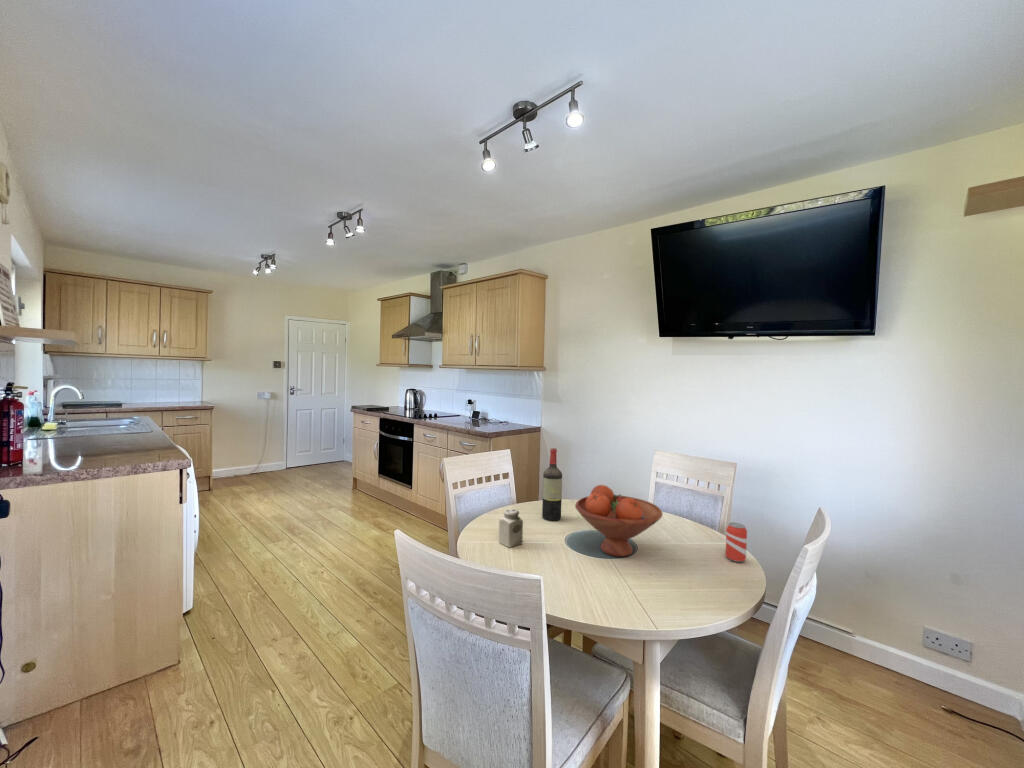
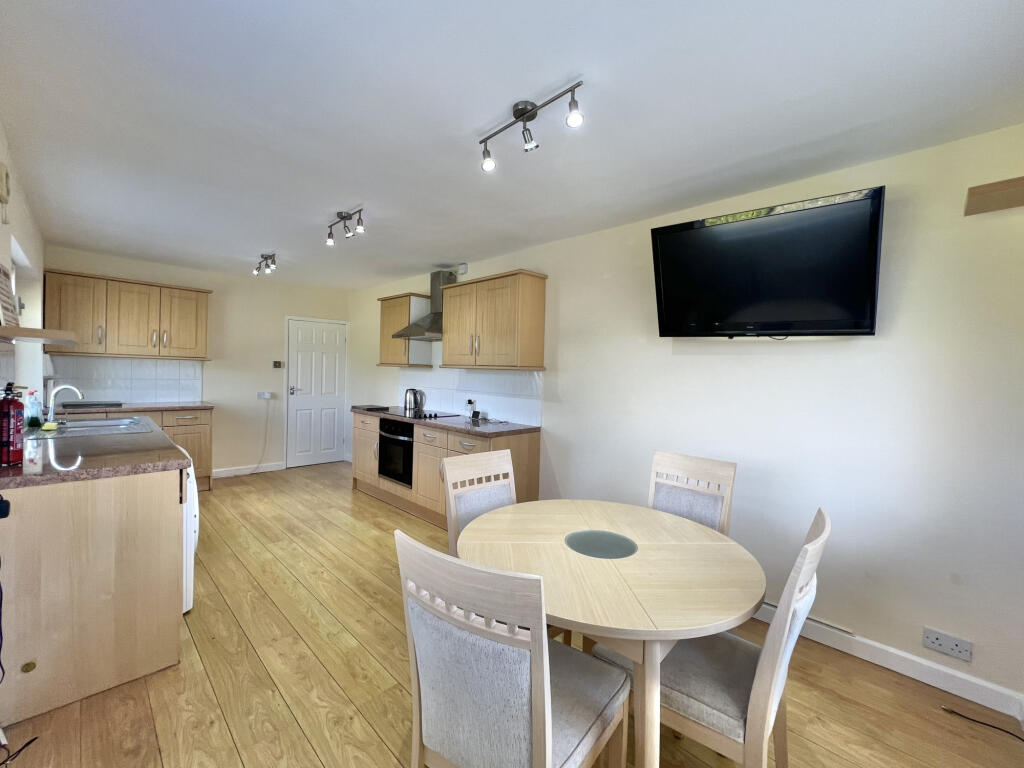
- beverage can [724,521,748,563]
- fruit bowl [574,484,664,558]
- salt shaker [498,508,524,549]
- wine bottle [541,447,563,522]
